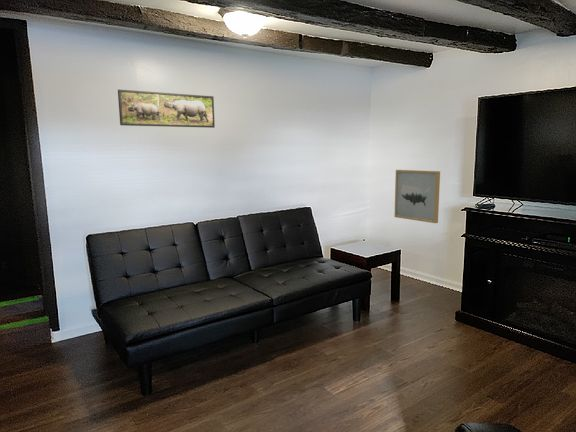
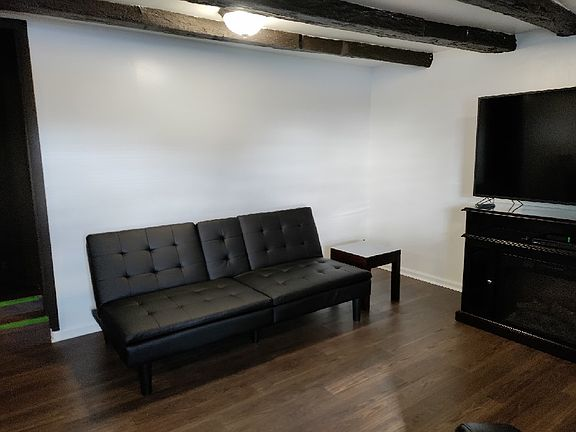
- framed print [117,89,216,129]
- wall art [393,169,441,224]
